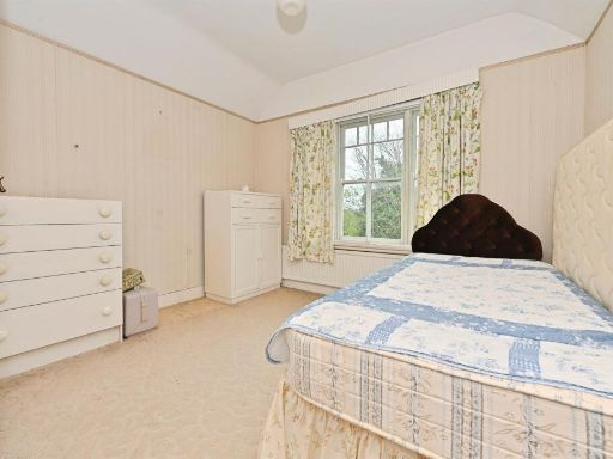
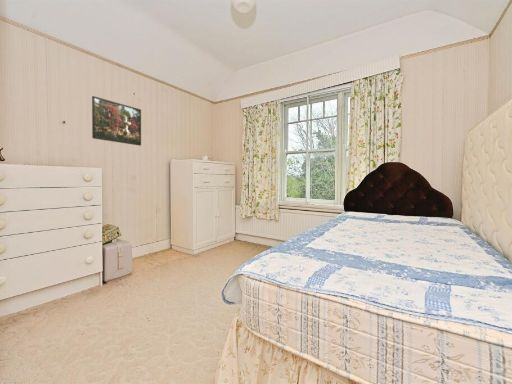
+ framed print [91,95,142,147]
